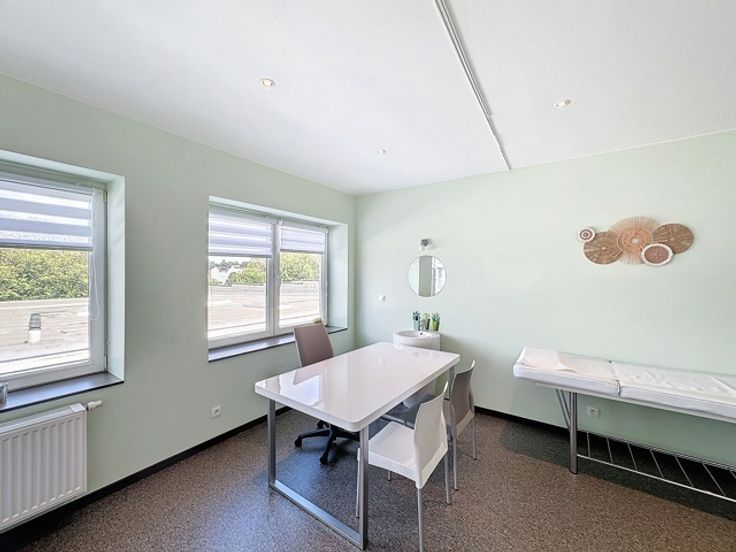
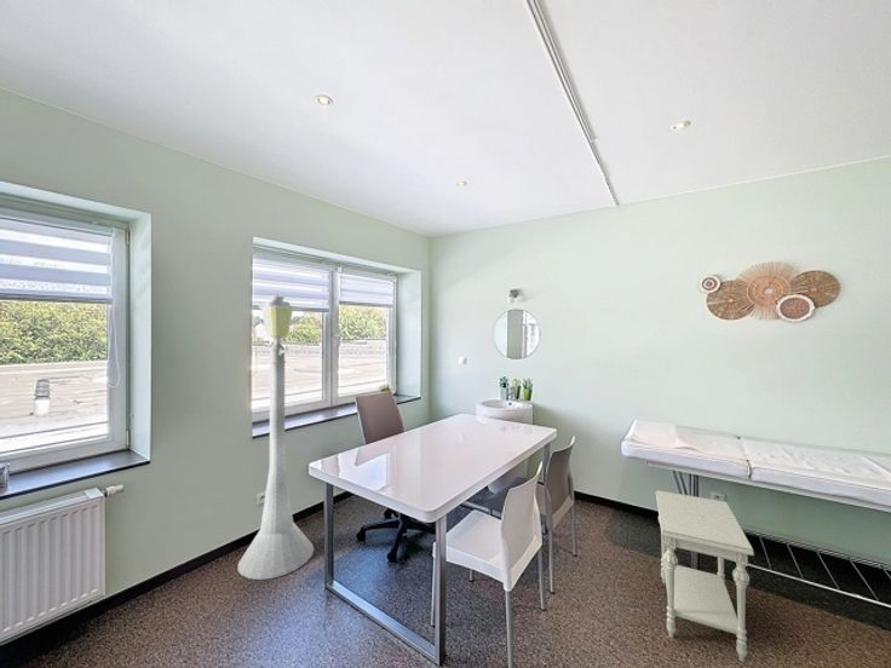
+ side table [655,489,755,663]
+ floor lamp [236,293,315,581]
